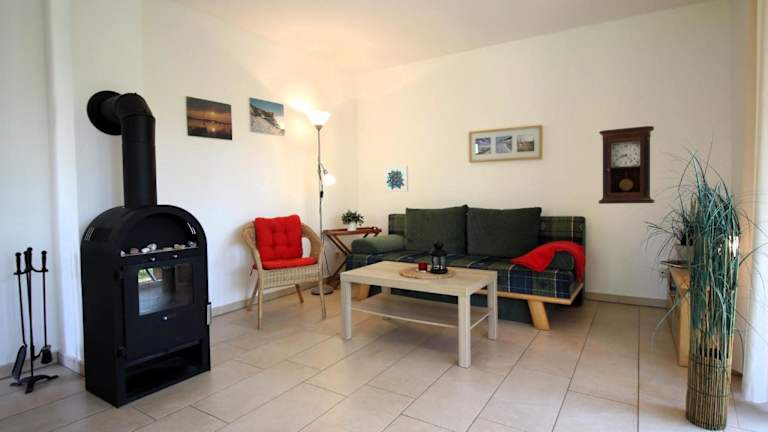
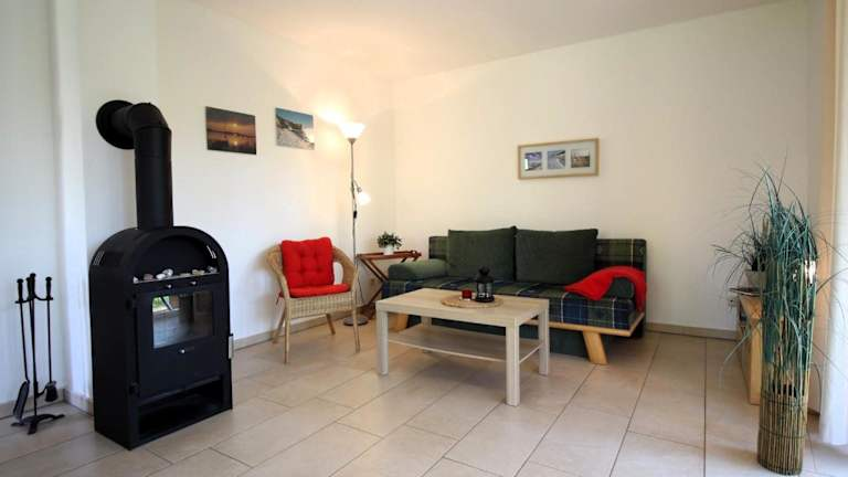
- wall art [384,165,409,193]
- pendulum clock [597,125,656,205]
